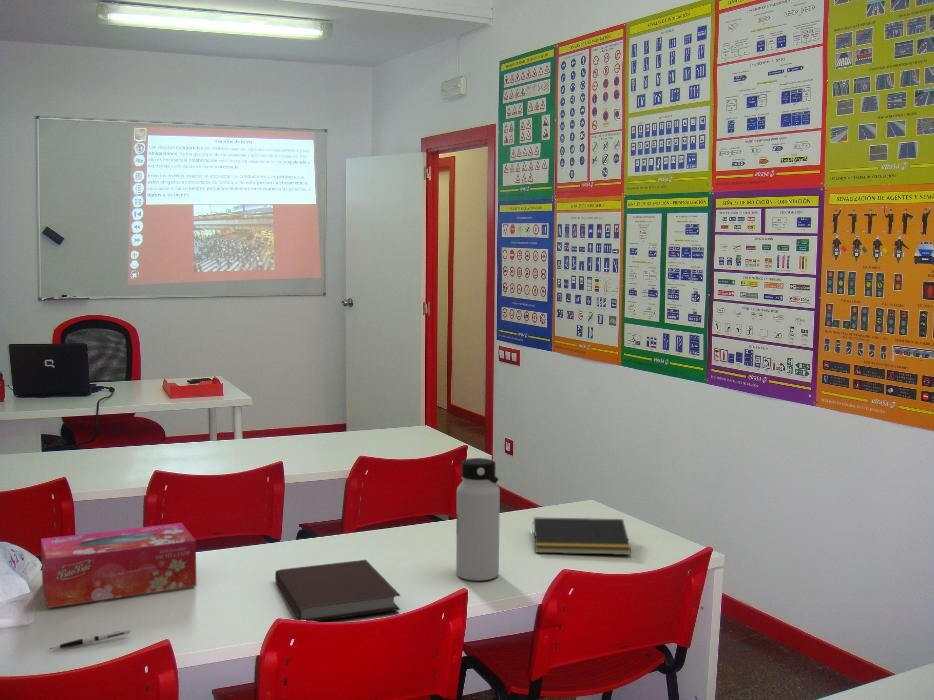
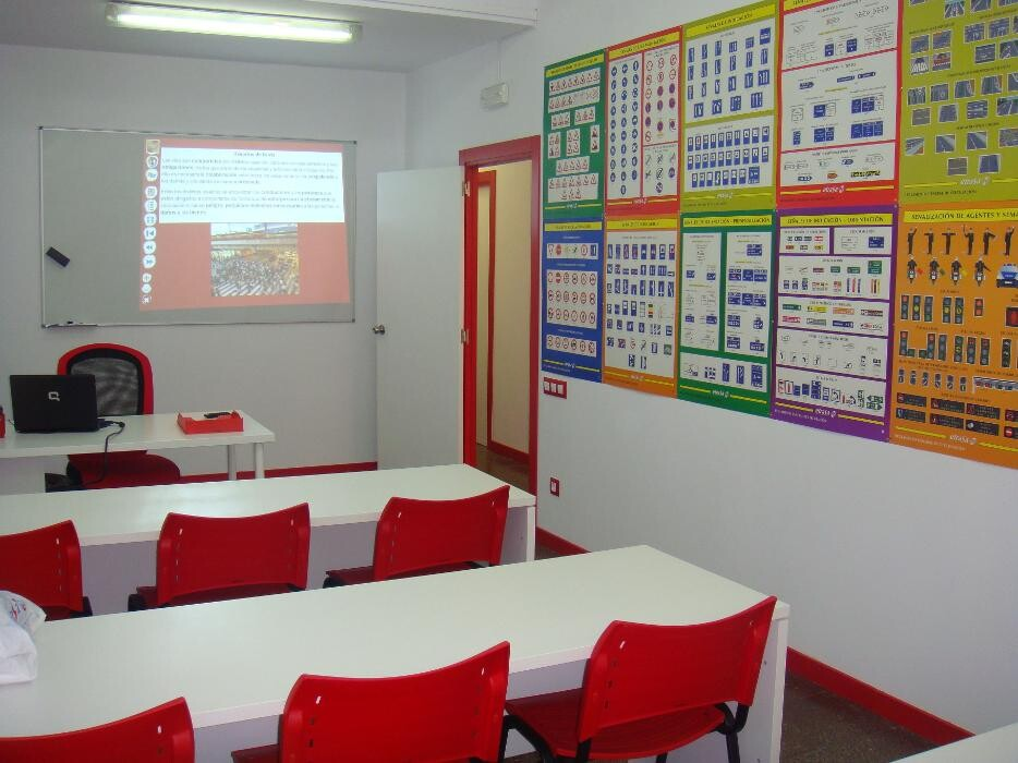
- notebook [274,559,401,622]
- water bottle [455,457,501,582]
- notepad [531,516,632,556]
- pen [49,629,131,651]
- tissue box [40,522,197,609]
